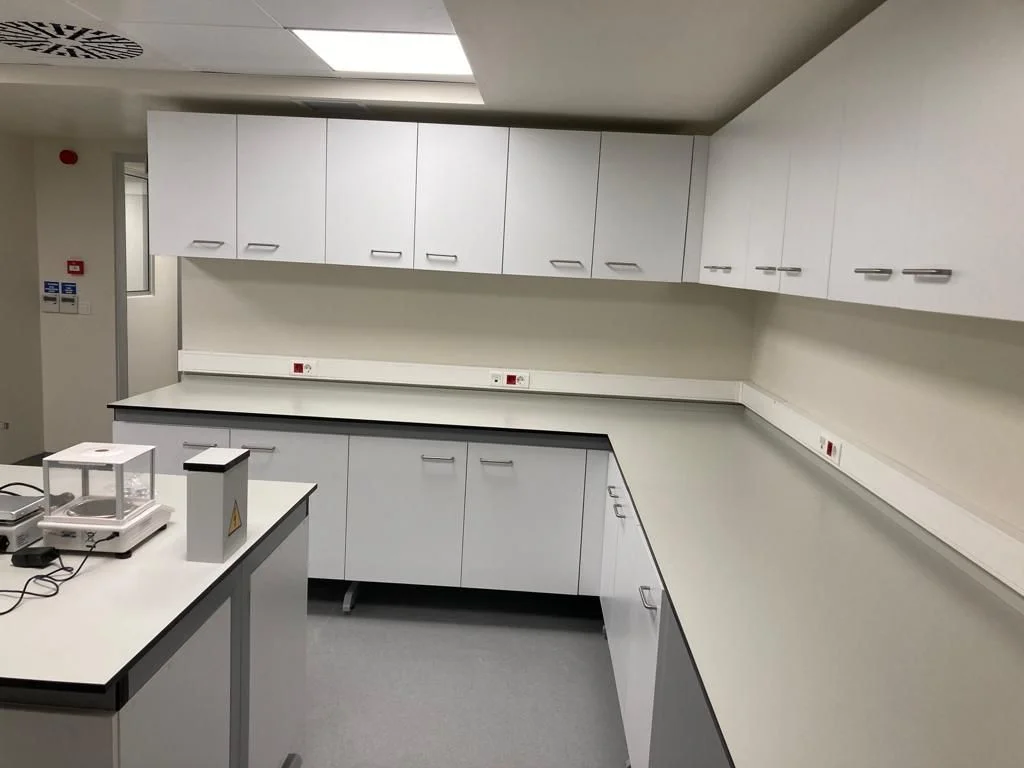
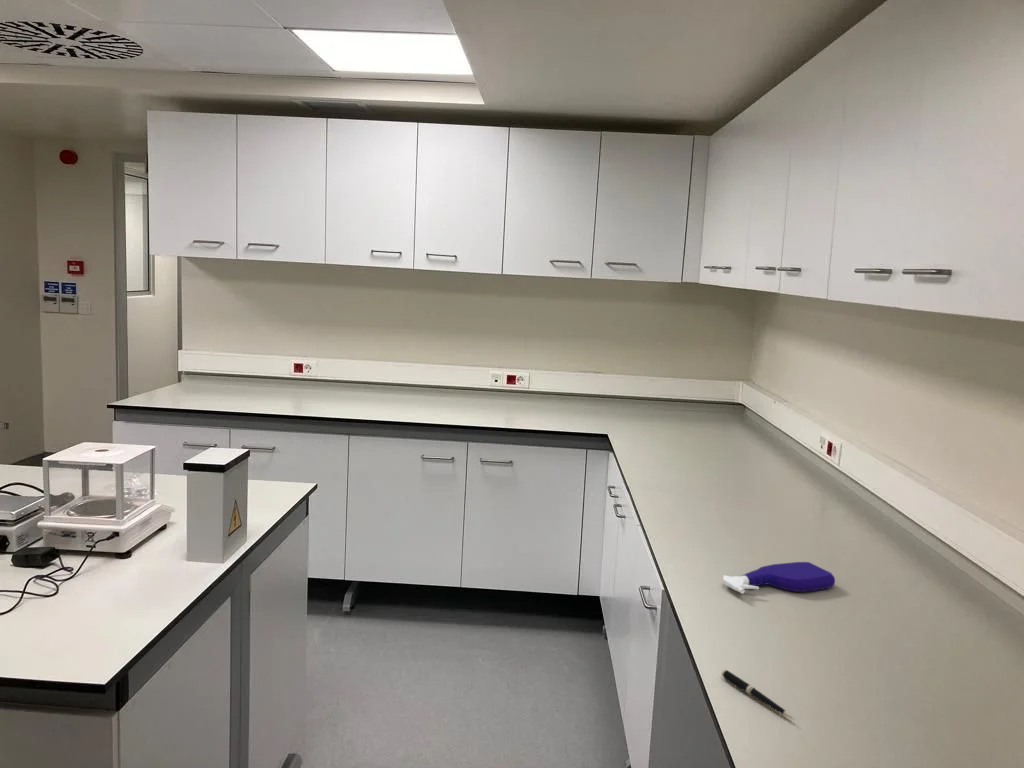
+ spray bottle [722,561,836,595]
+ pen [721,668,796,721]
